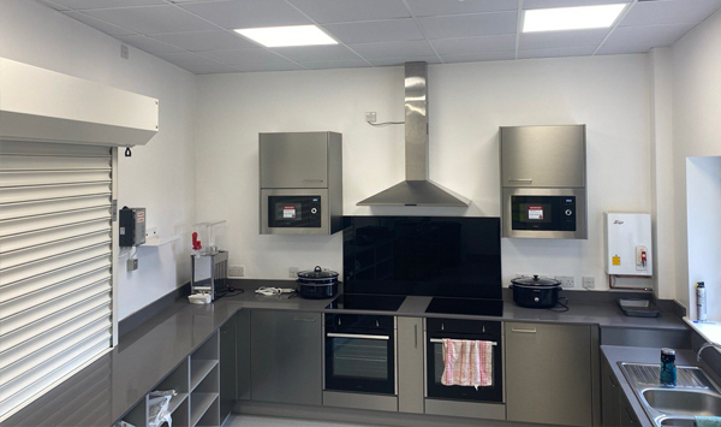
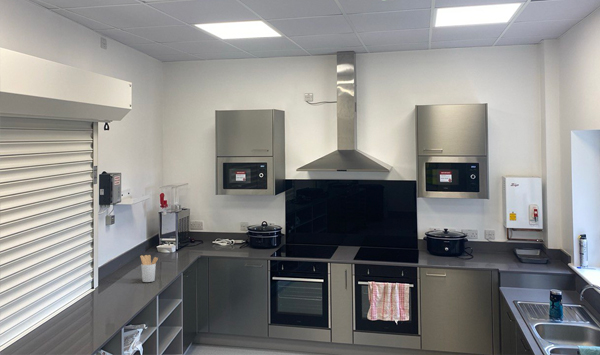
+ utensil holder [139,254,159,283]
